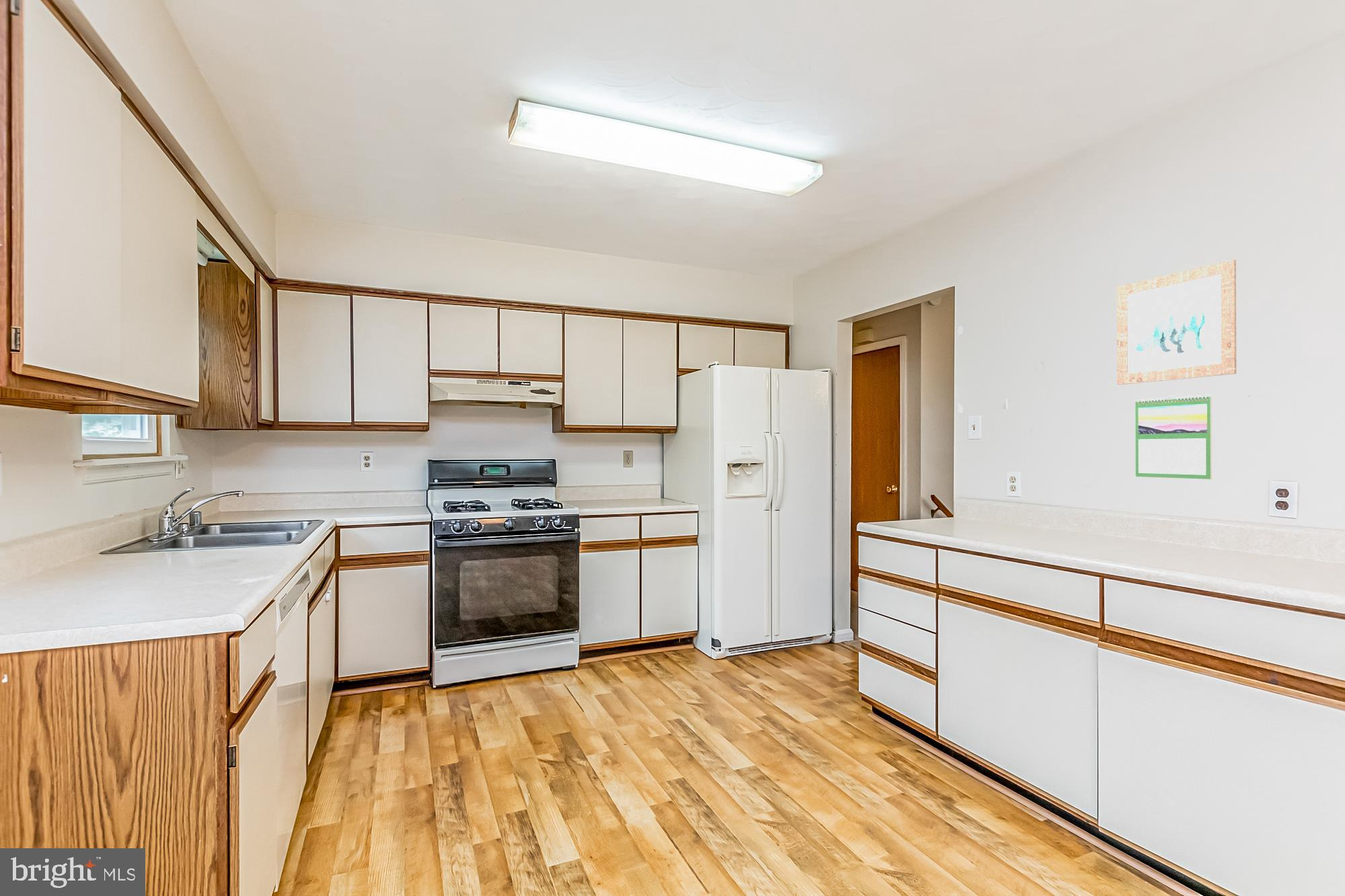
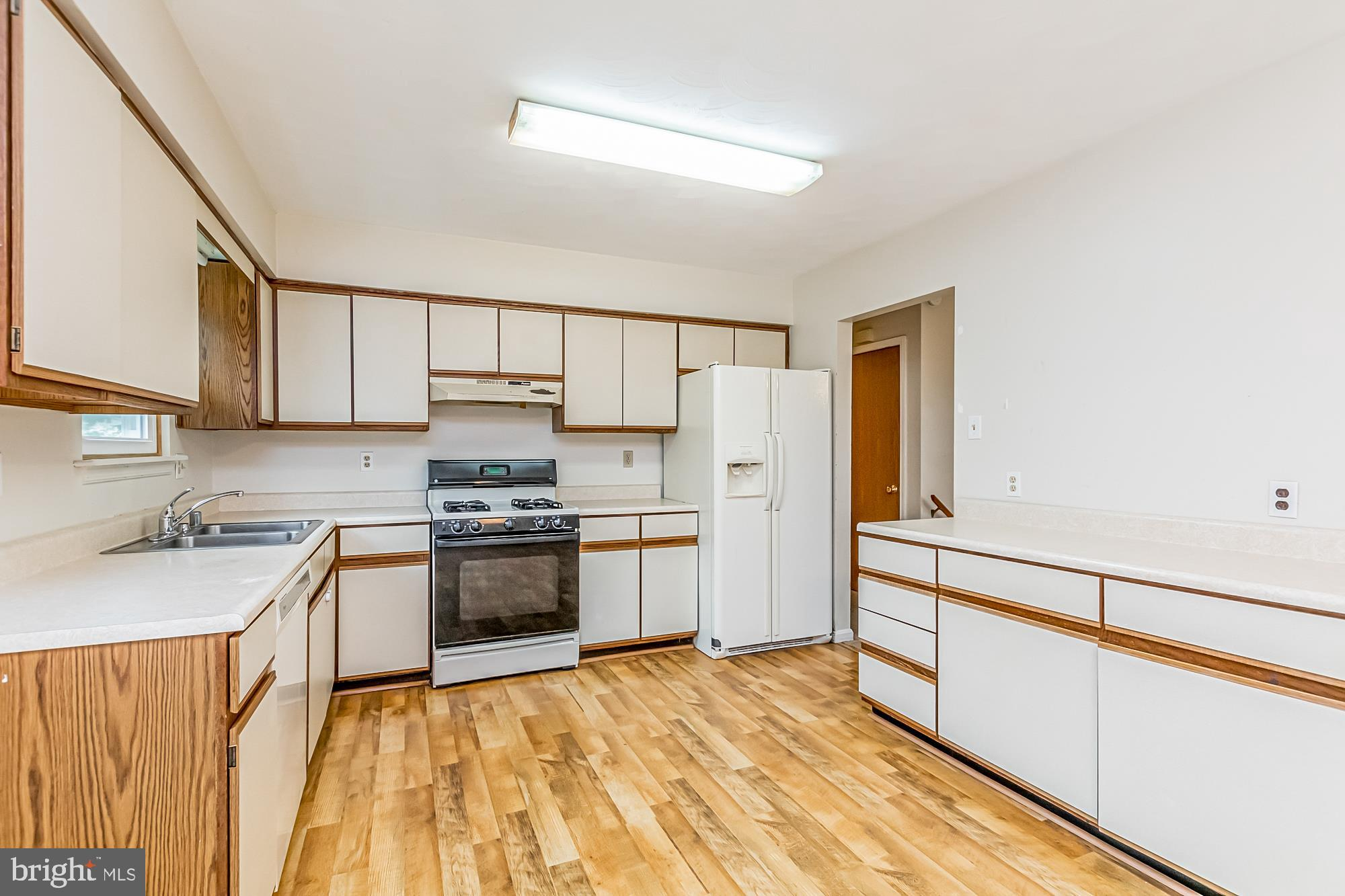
- calendar [1135,394,1213,480]
- wall art [1116,259,1237,385]
